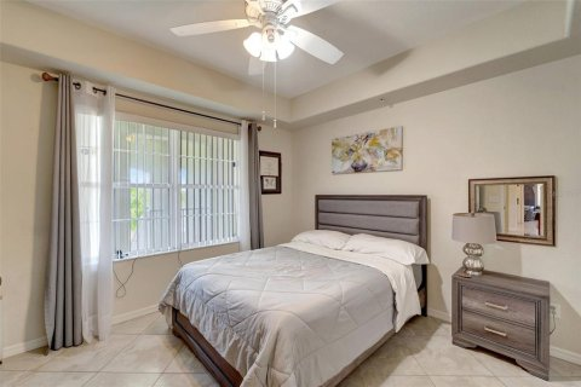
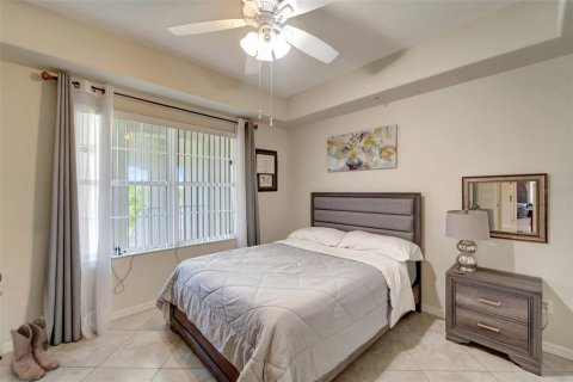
+ boots [8,315,61,382]
